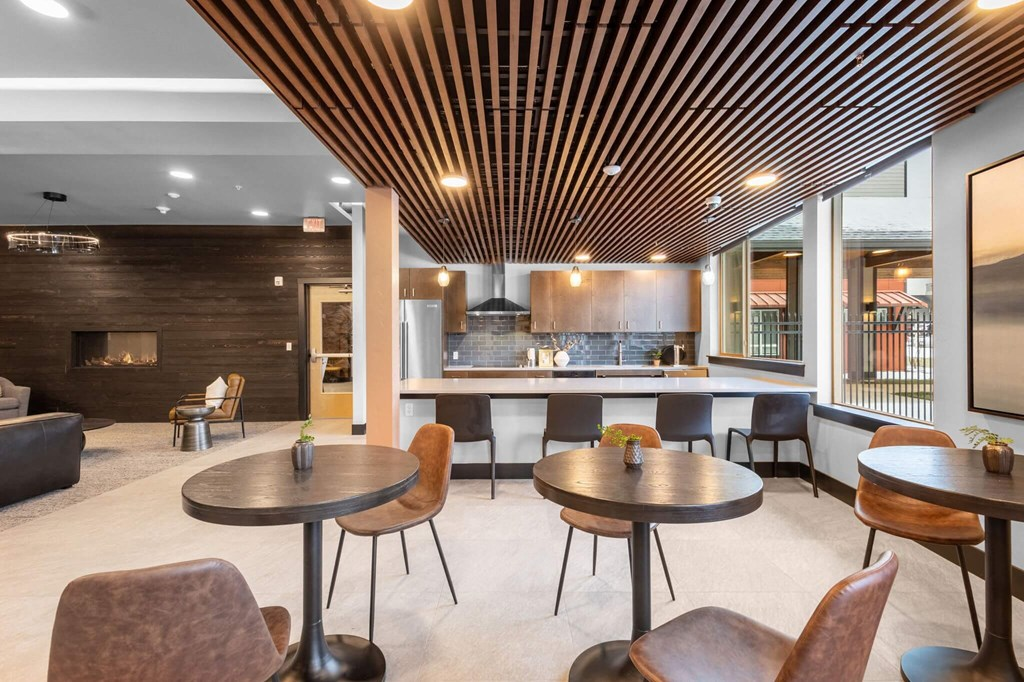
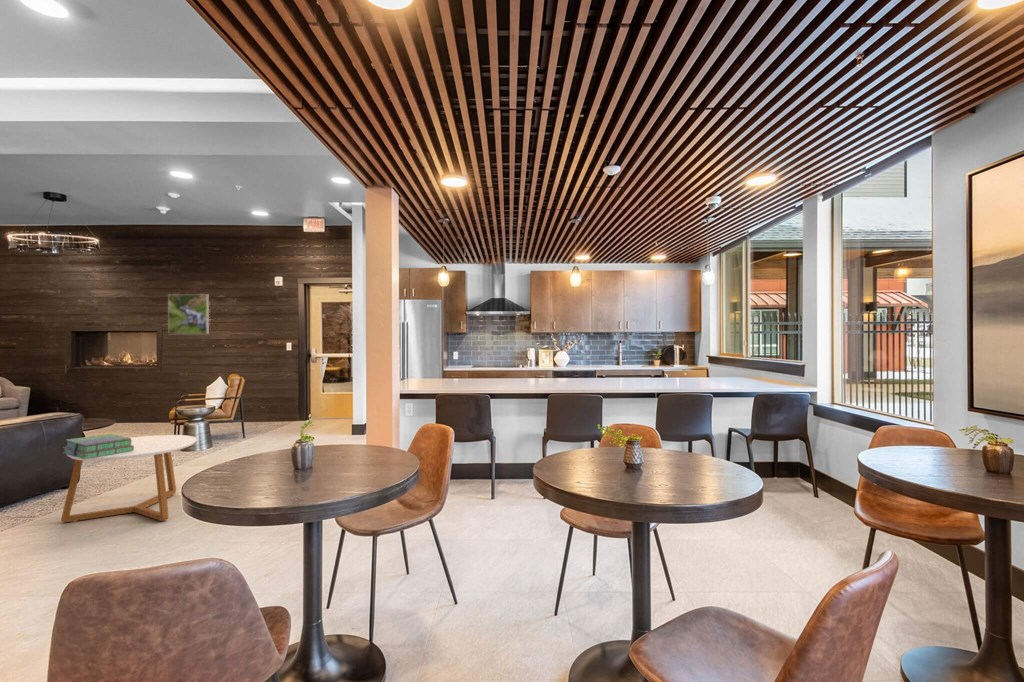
+ stack of books [62,433,134,459]
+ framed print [167,293,210,335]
+ coffee table [60,434,198,523]
